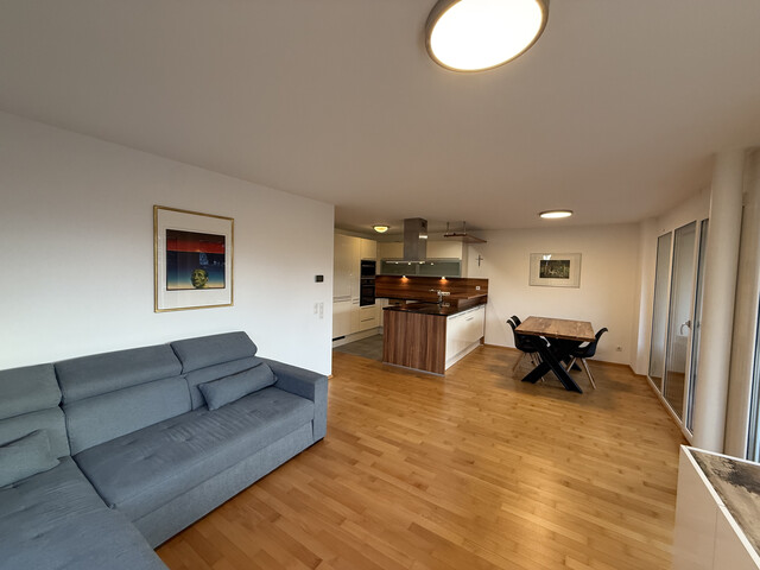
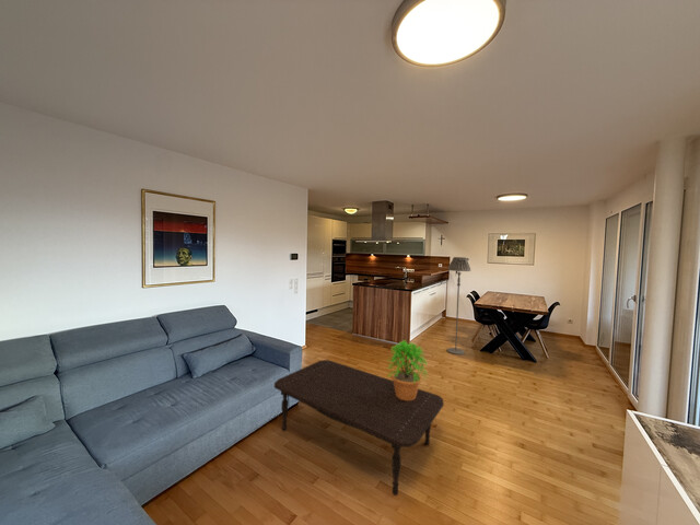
+ coffee table [273,359,445,497]
+ floor lamp [446,256,471,355]
+ potted plant [385,339,429,400]
